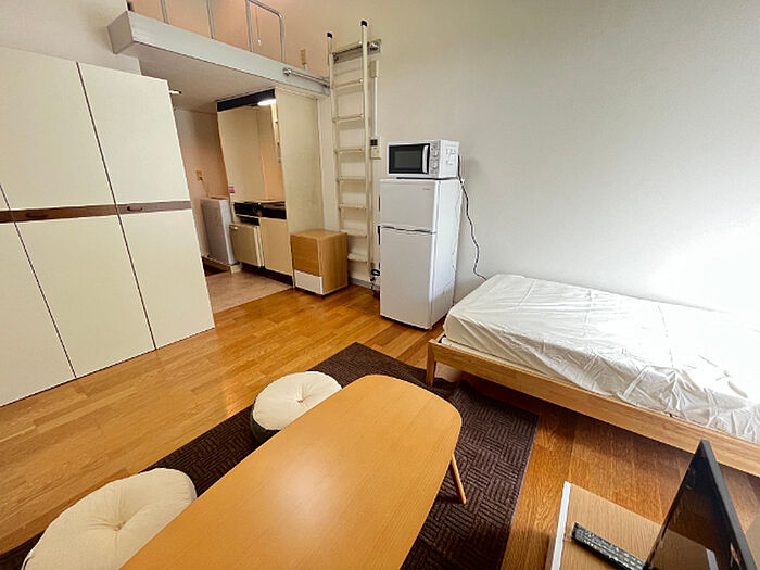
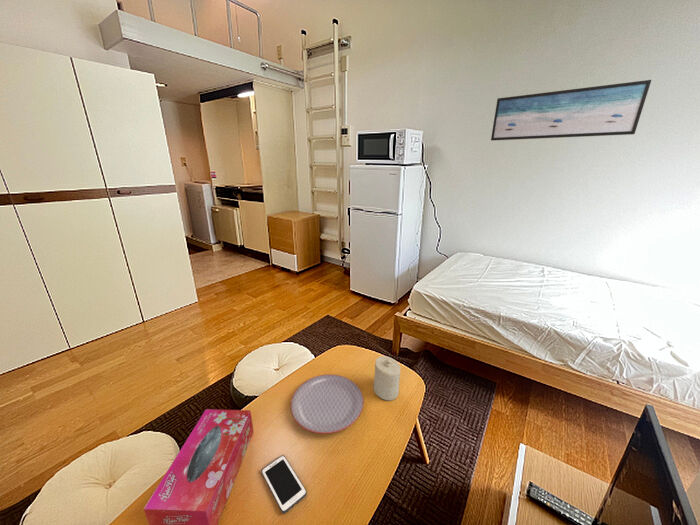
+ cell phone [260,454,308,514]
+ plate [290,373,365,435]
+ tissue box [143,408,254,525]
+ candle [372,355,401,401]
+ wall art [490,79,652,142]
